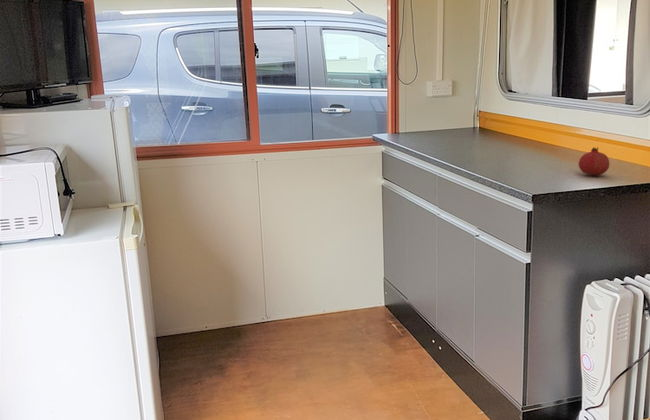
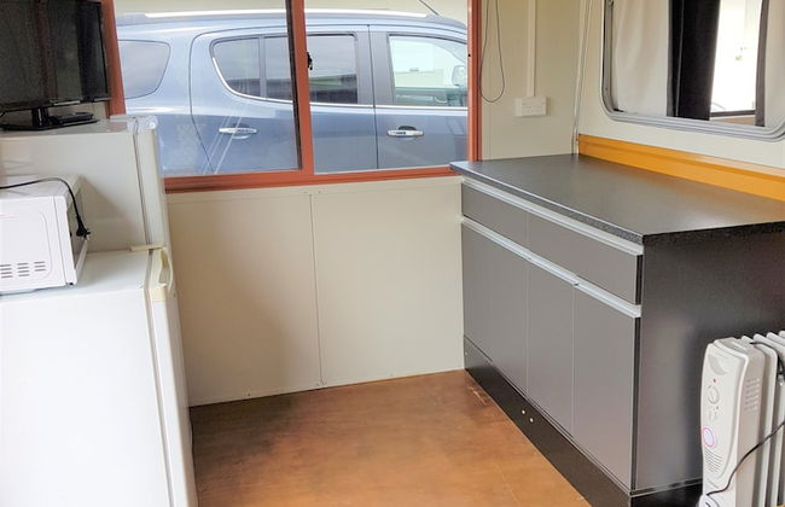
- fruit [577,146,610,177]
